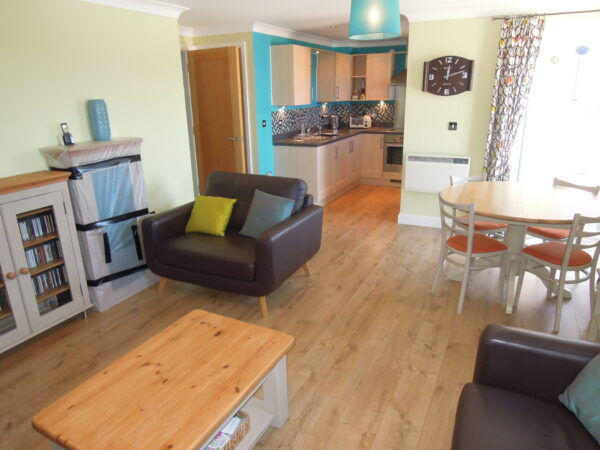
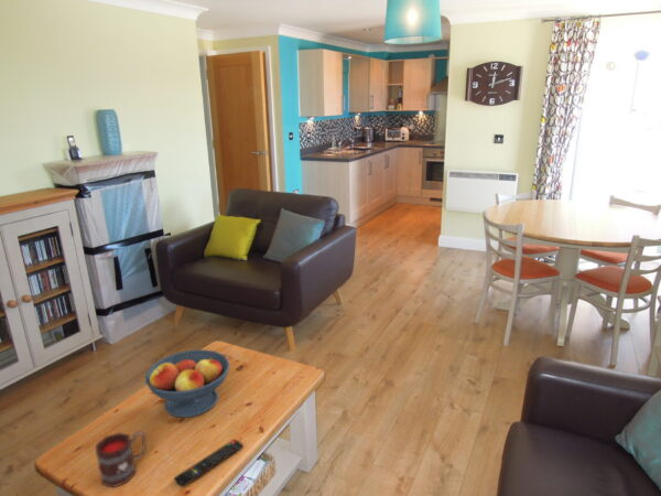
+ mug [95,430,148,488]
+ fruit bowl [144,348,230,419]
+ remote control [173,439,245,488]
